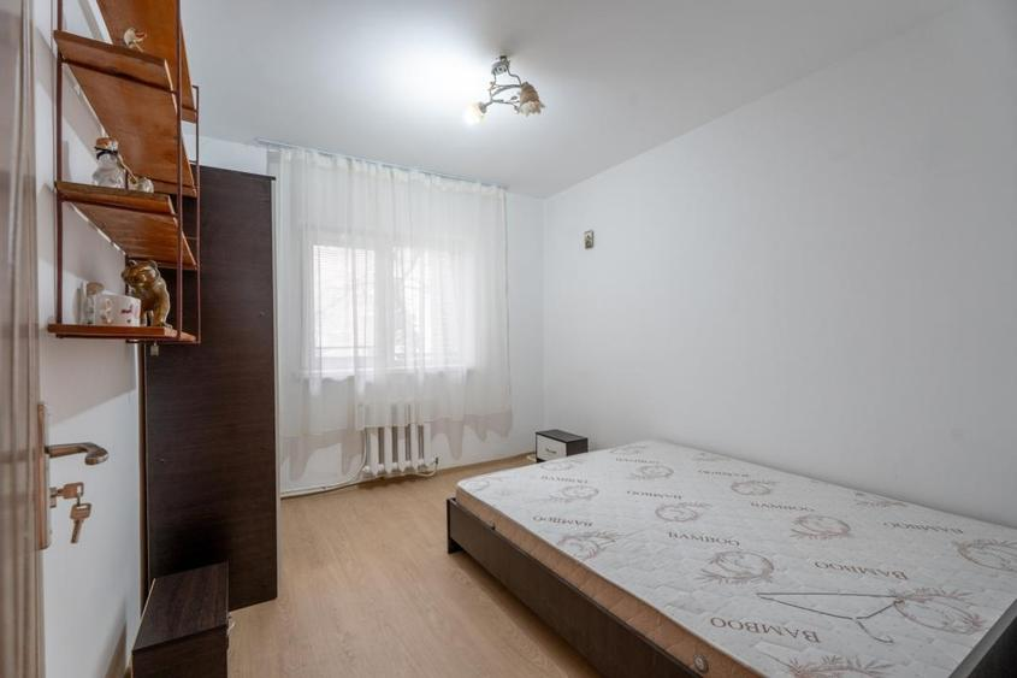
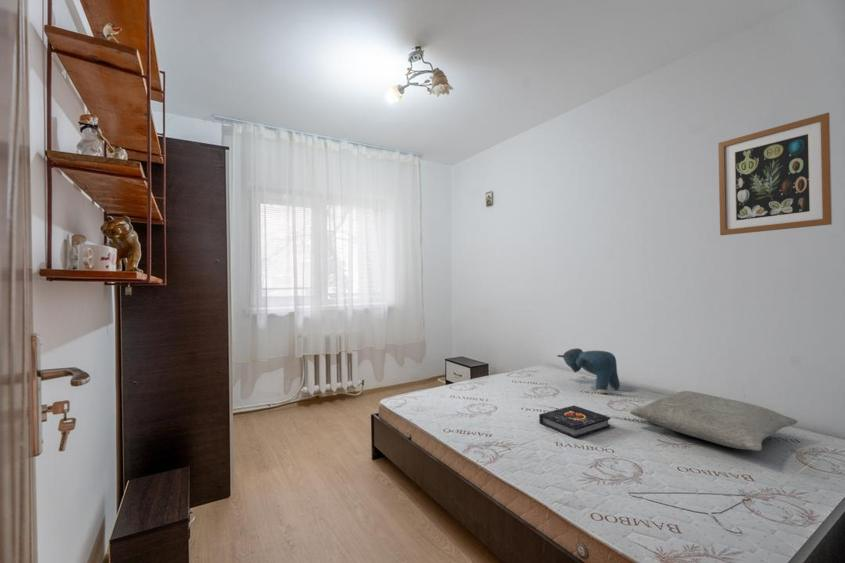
+ wall art [717,111,833,236]
+ book [538,405,611,439]
+ pillow [629,390,799,452]
+ teddy bear [556,348,621,394]
